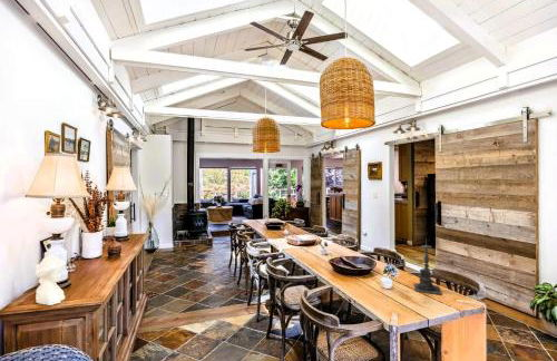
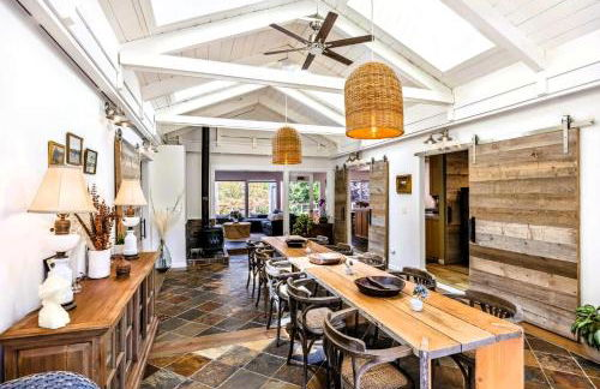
- candle holder [413,238,442,295]
